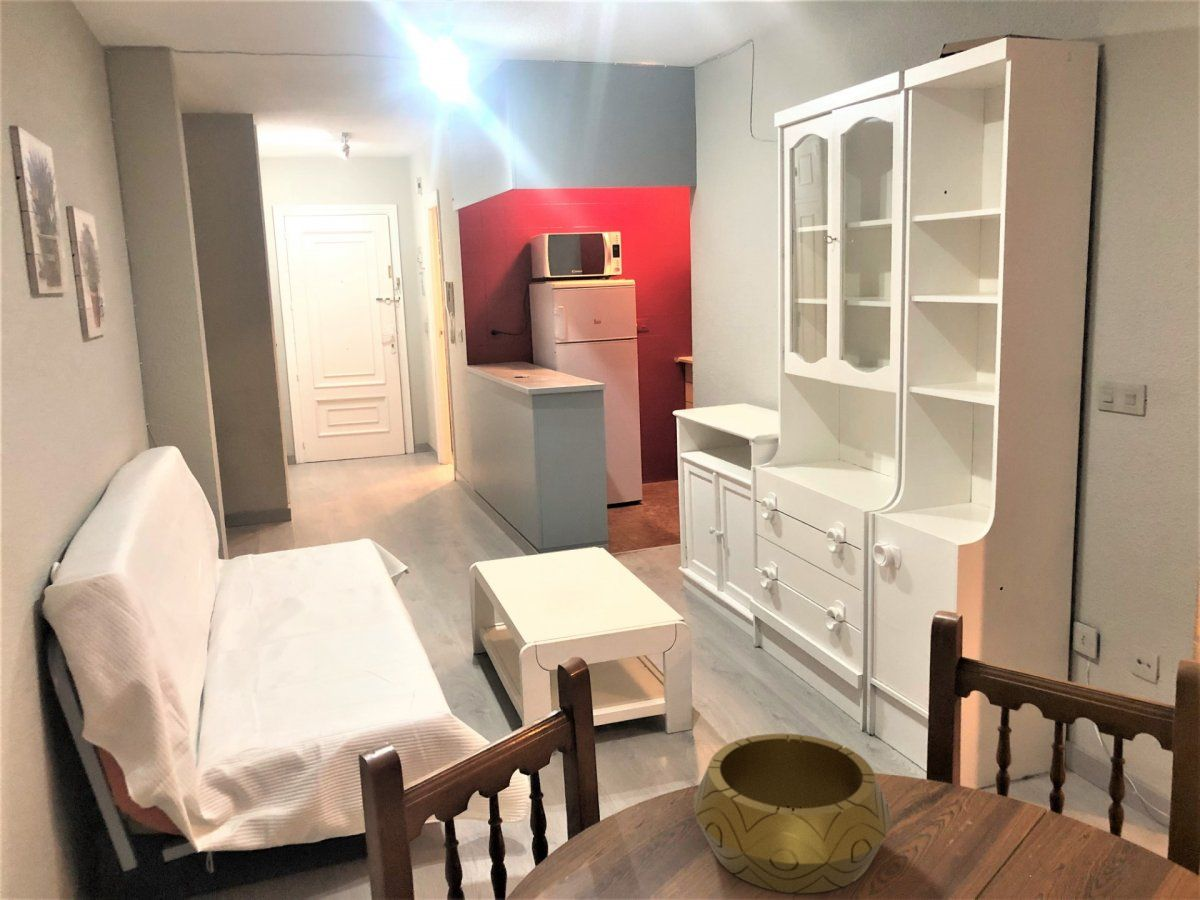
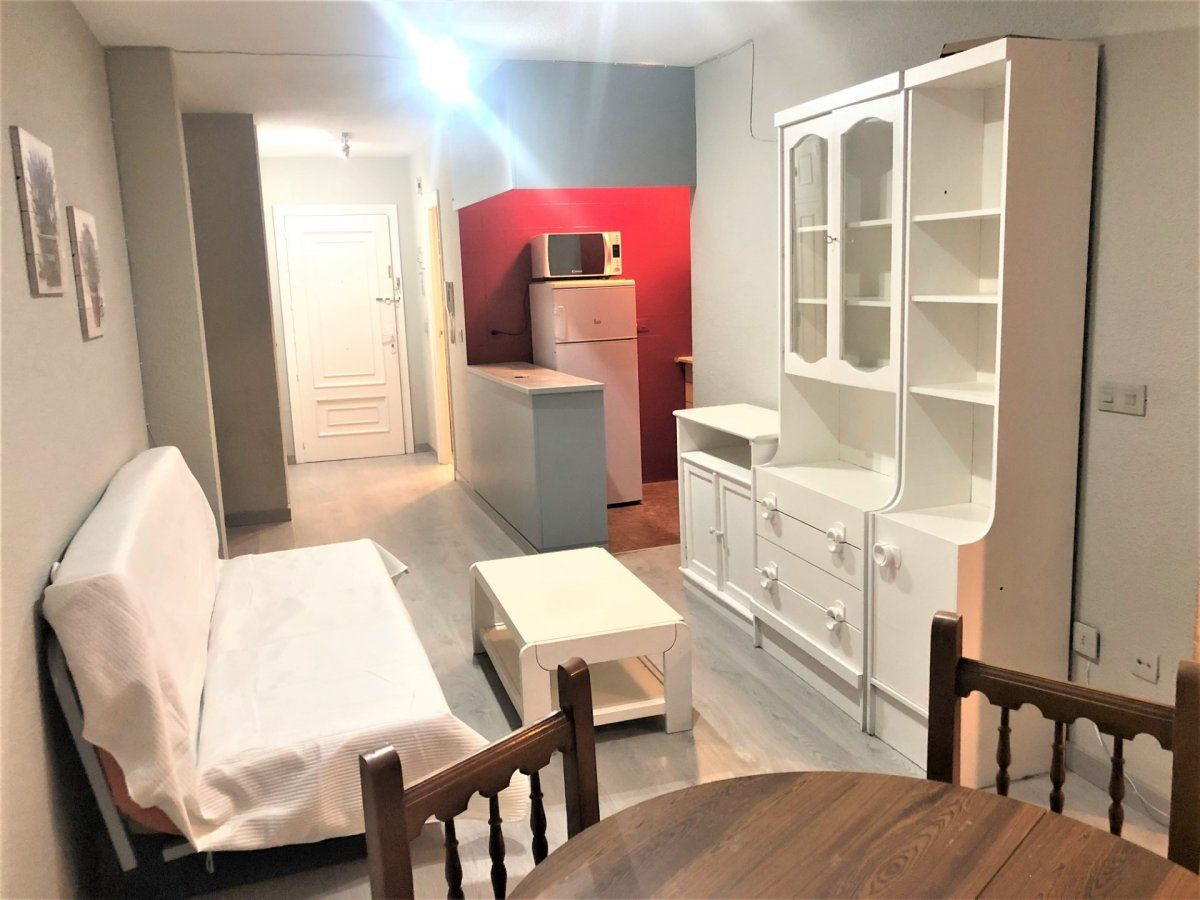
- decorative bowl [692,733,893,894]
